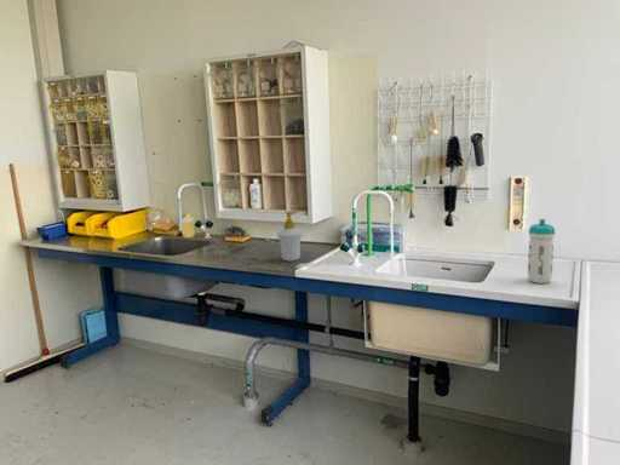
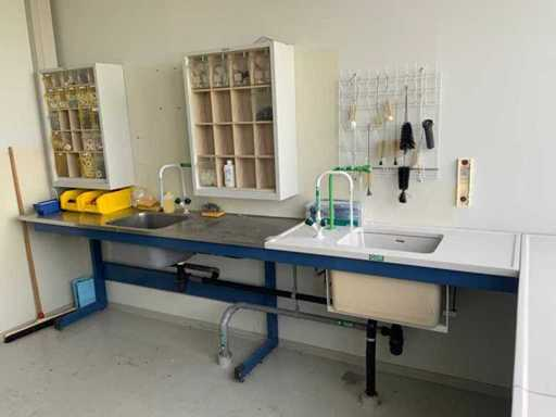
- soap bottle [276,209,304,263]
- water bottle [527,218,556,285]
